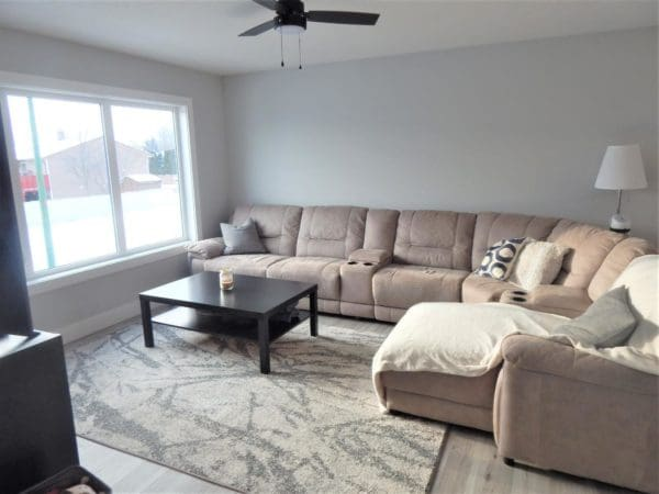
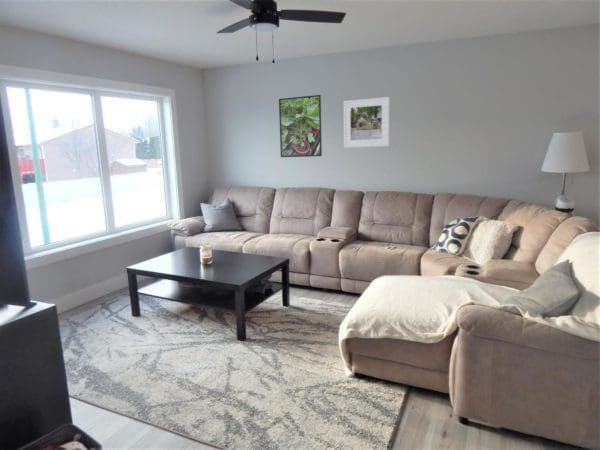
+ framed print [342,96,391,149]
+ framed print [278,94,323,158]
